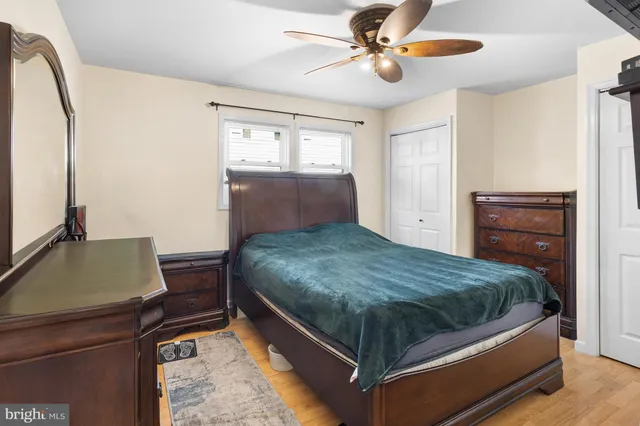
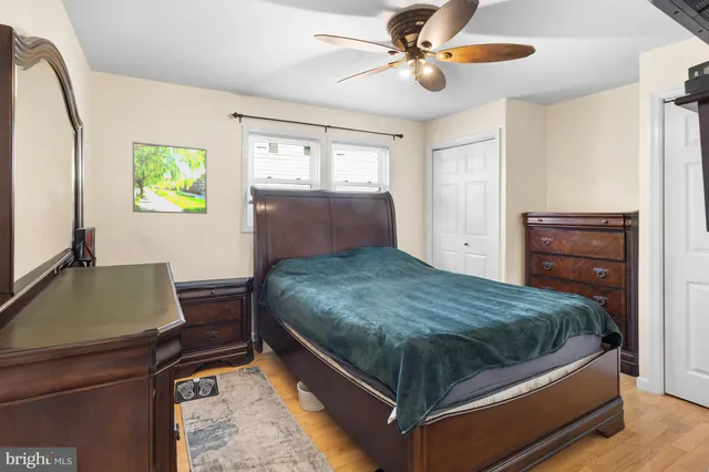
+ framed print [132,141,208,215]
